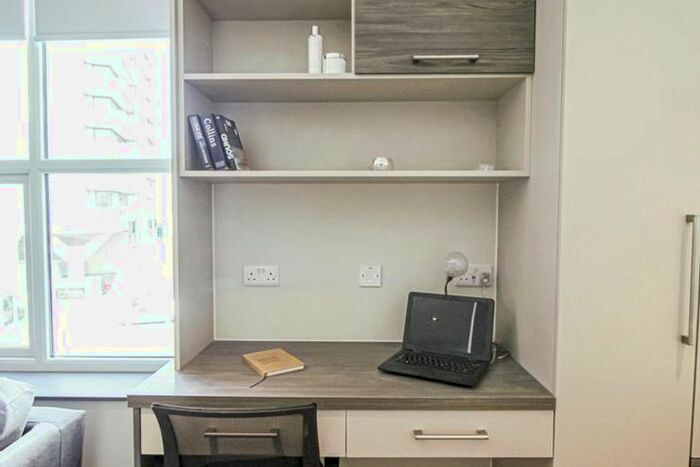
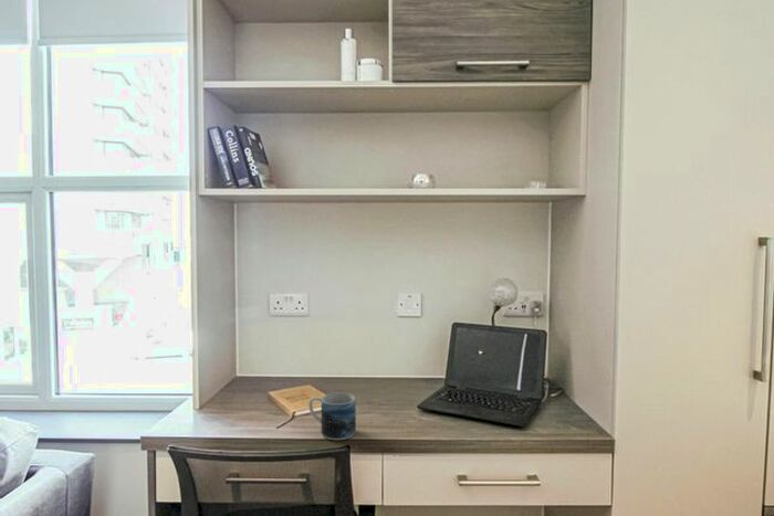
+ mug [307,391,357,441]
